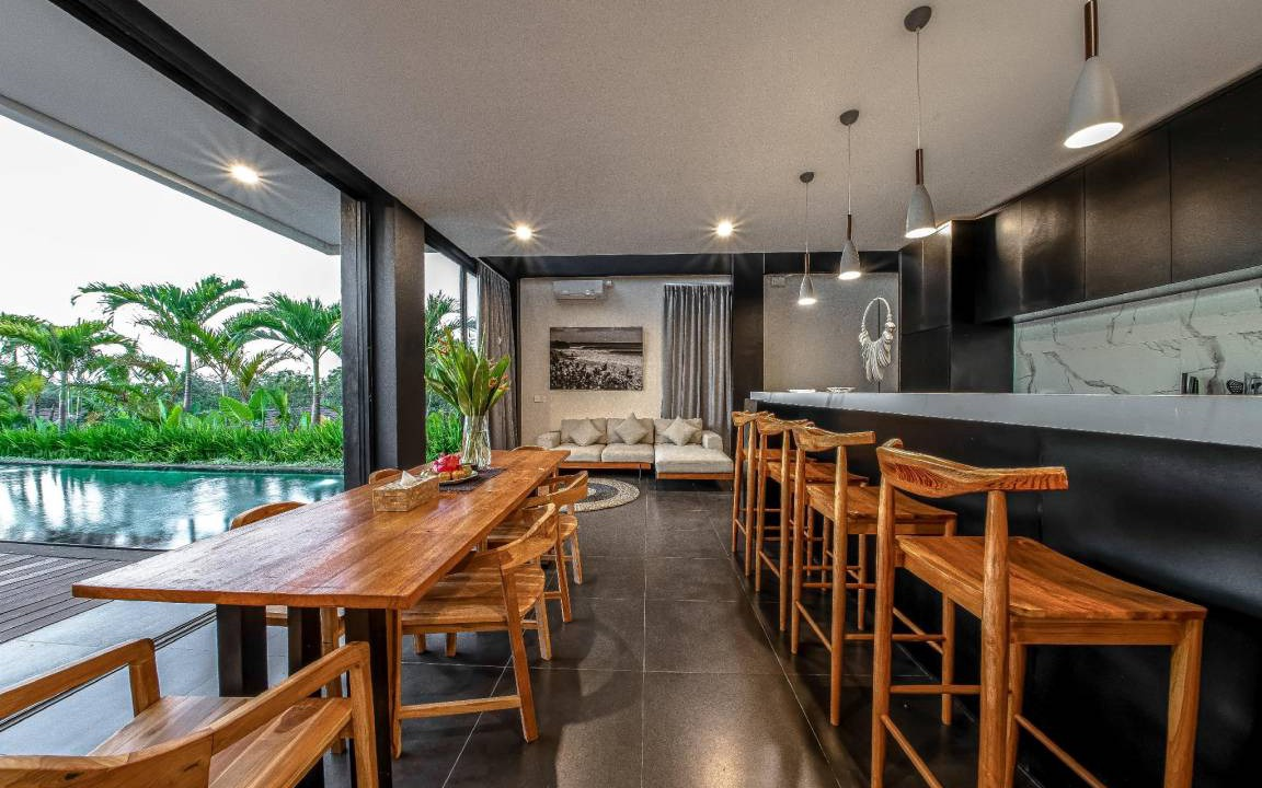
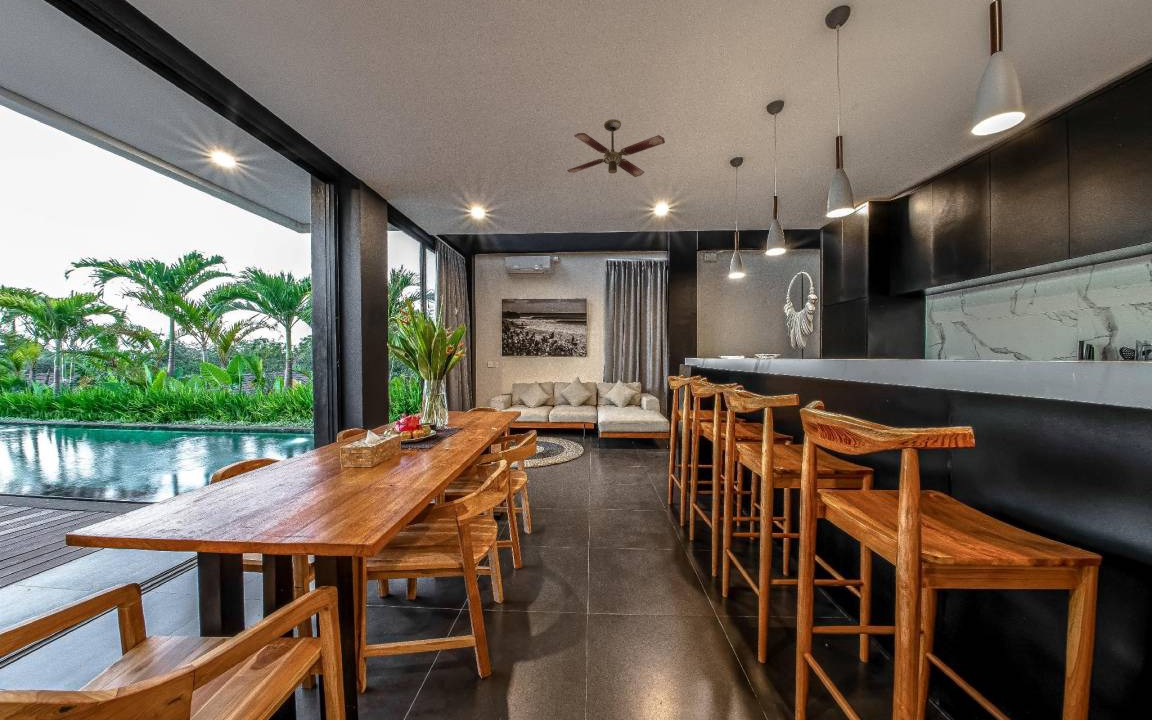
+ ceiling fan [566,118,666,178]
